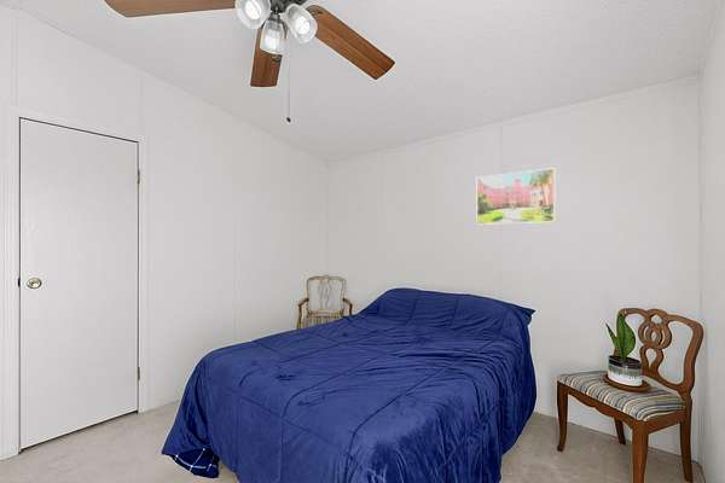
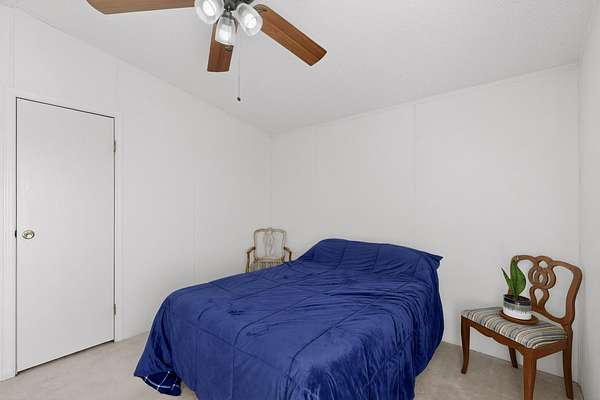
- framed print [475,167,557,226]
